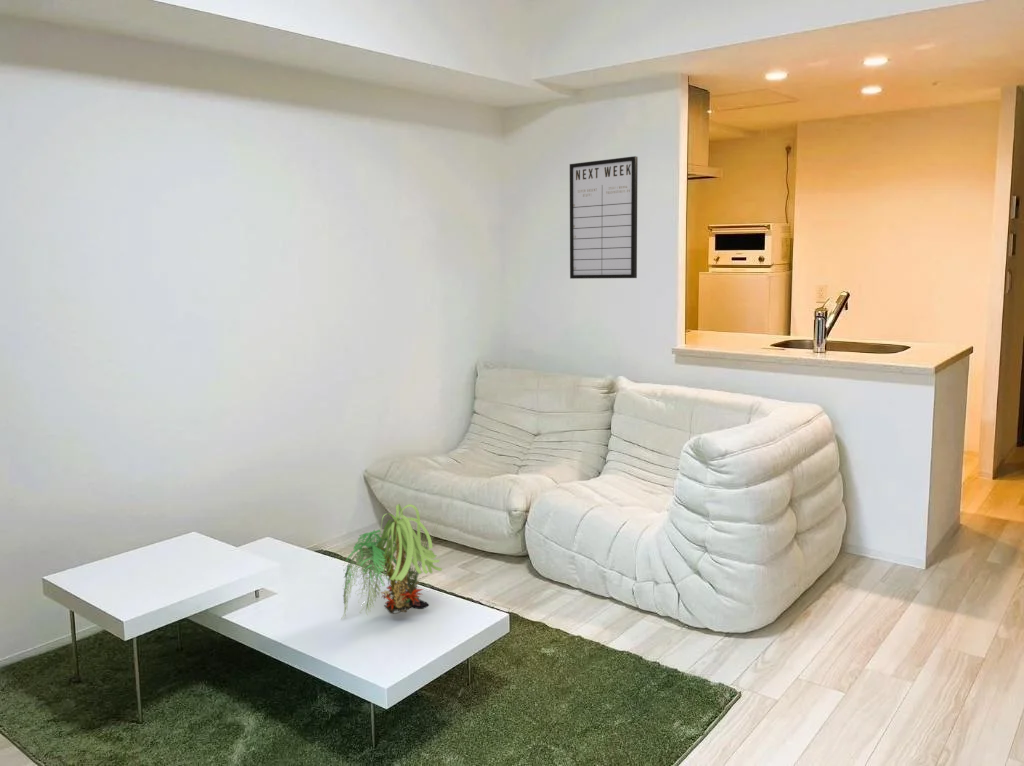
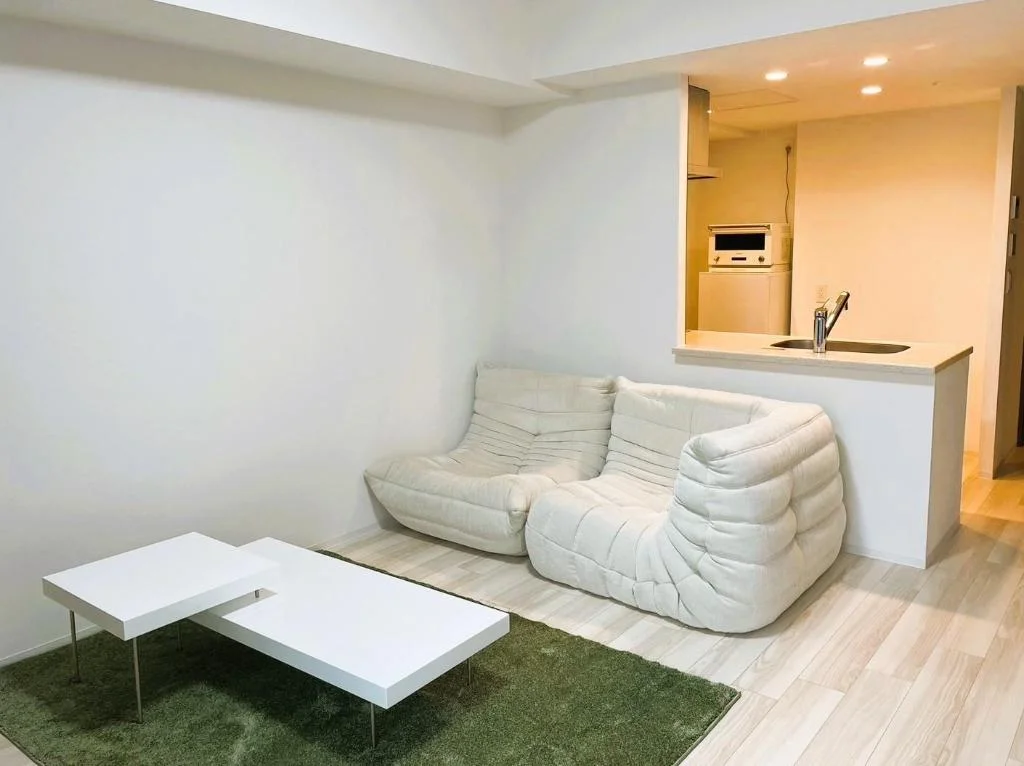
- writing board [569,155,639,280]
- plant [340,503,443,619]
